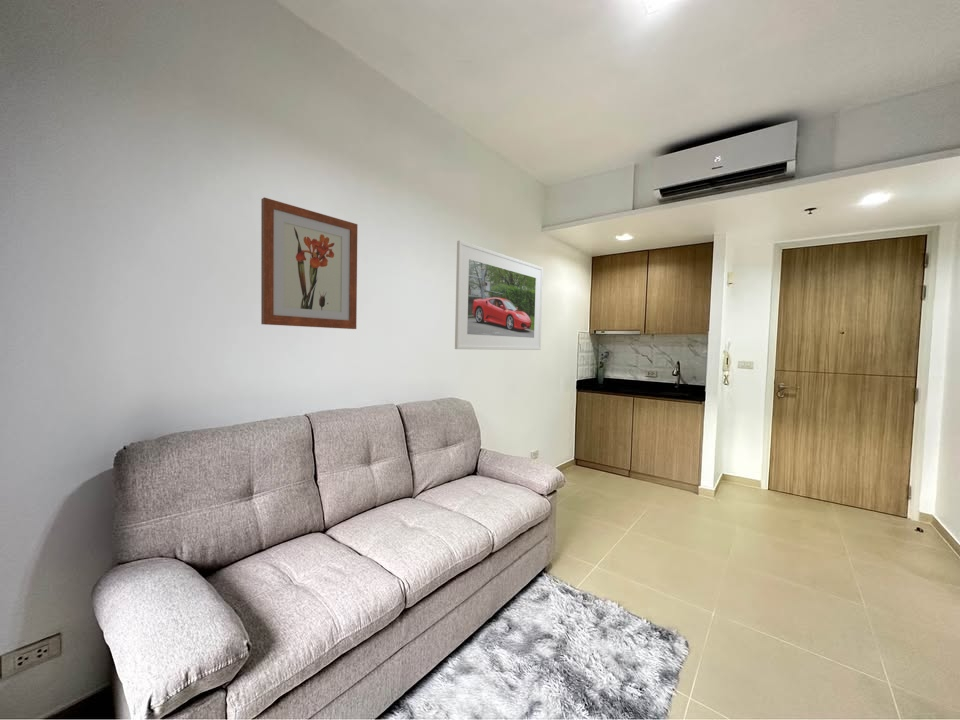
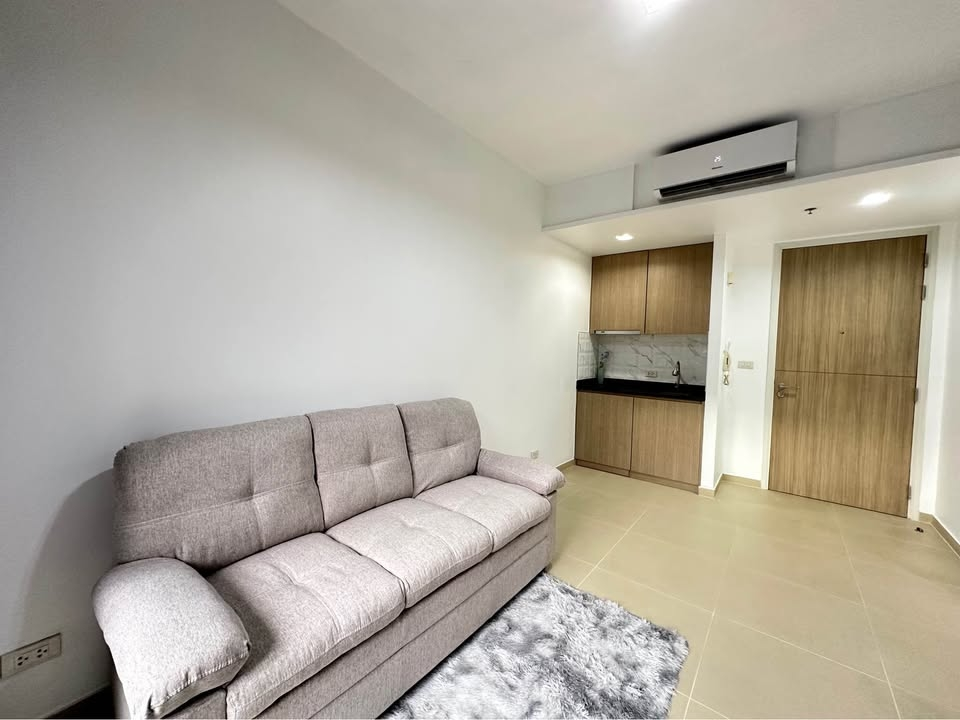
- wall art [260,197,359,330]
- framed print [454,239,544,351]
